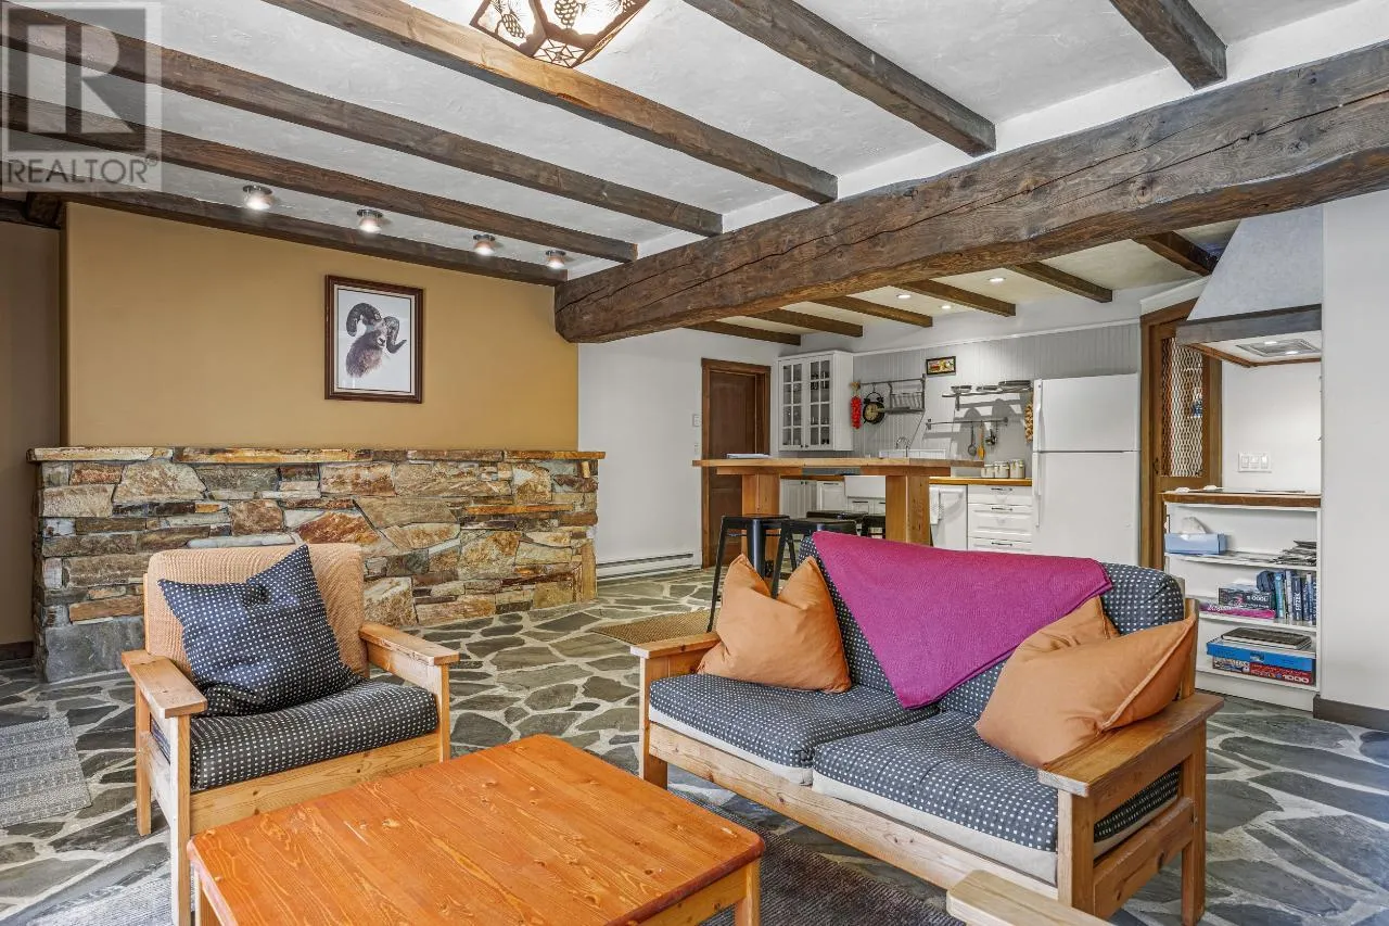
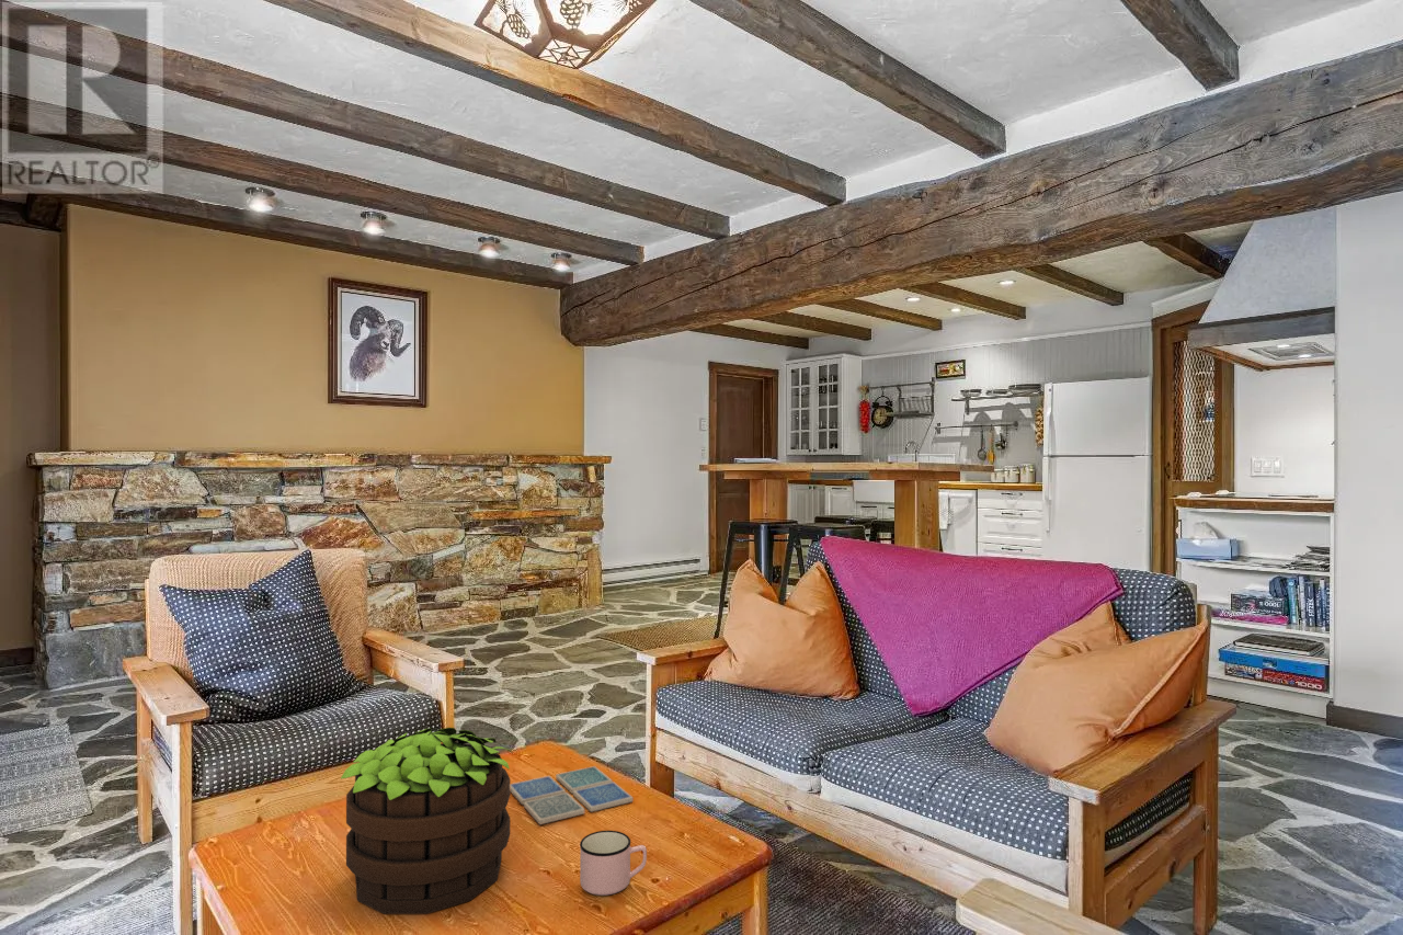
+ mug [579,830,648,897]
+ drink coaster [510,765,634,825]
+ potted plant [340,727,514,915]
